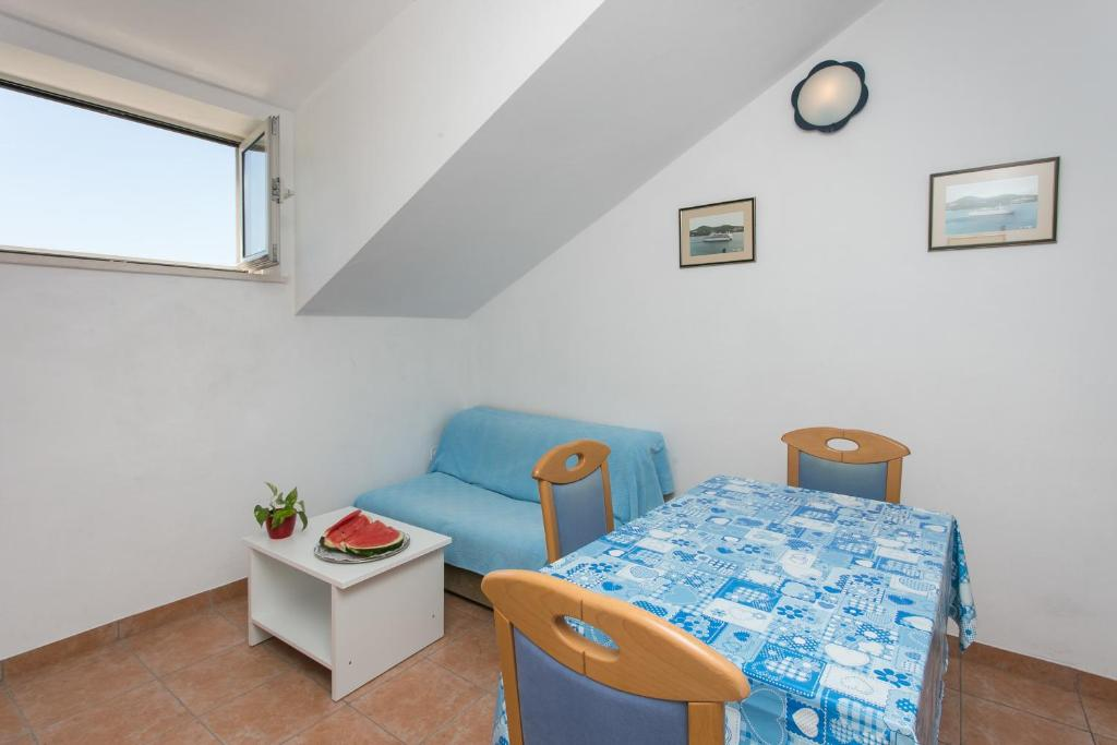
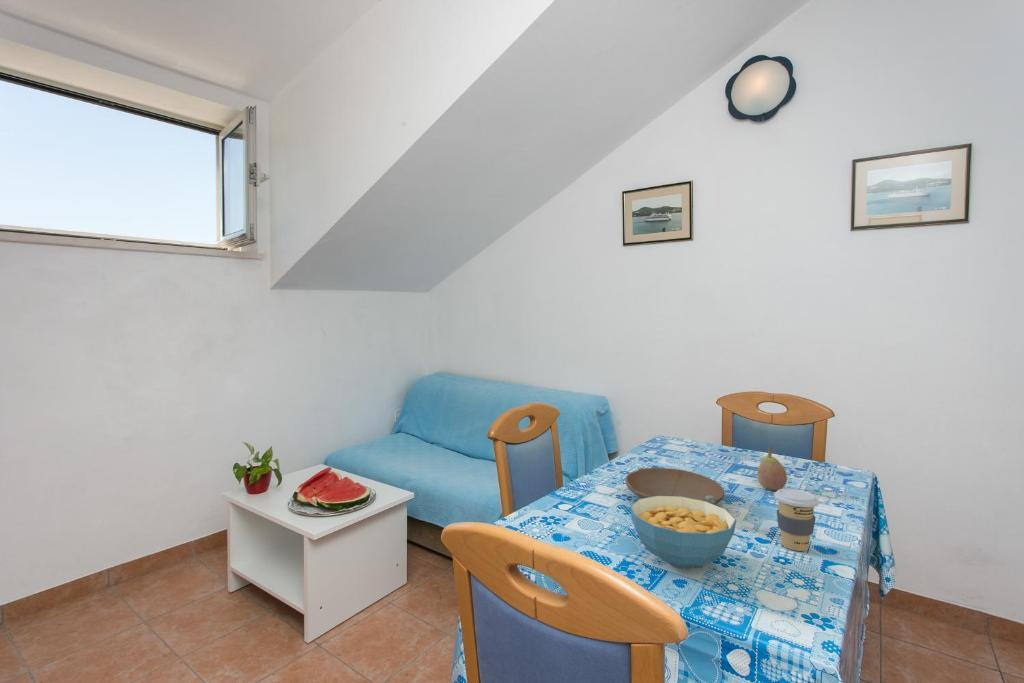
+ cereal bowl [629,496,737,569]
+ coffee cup [773,488,820,552]
+ bowl [624,466,726,505]
+ fruit [756,445,788,491]
